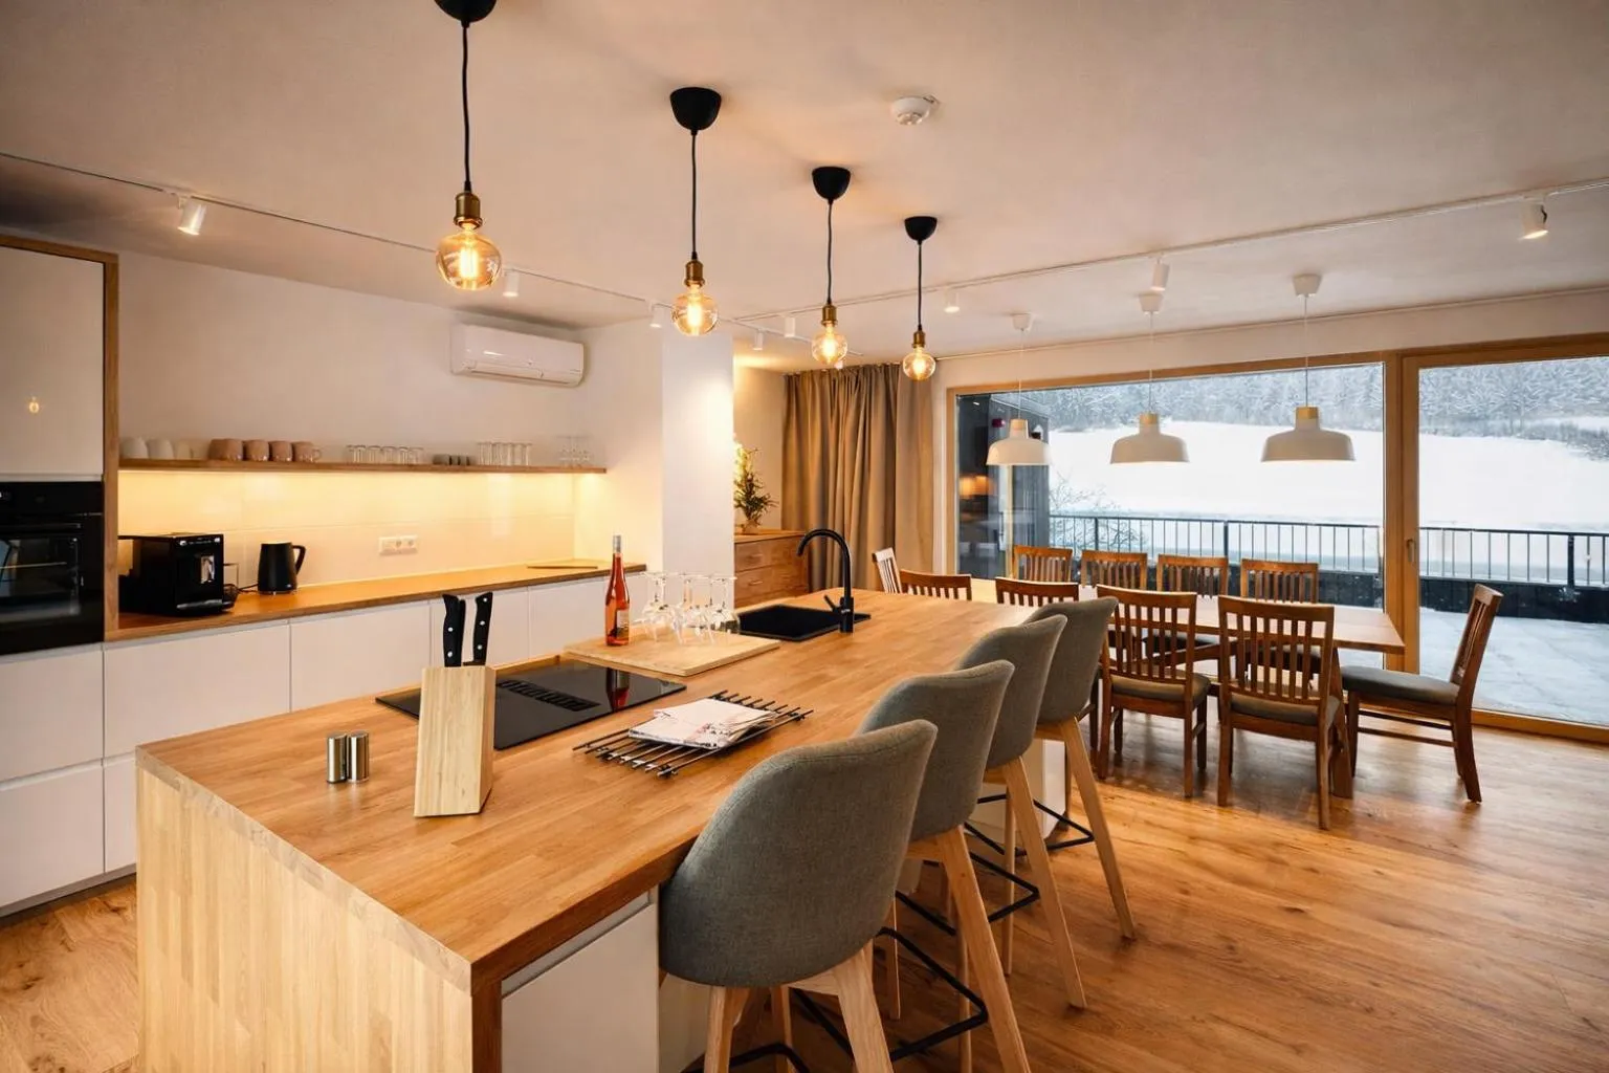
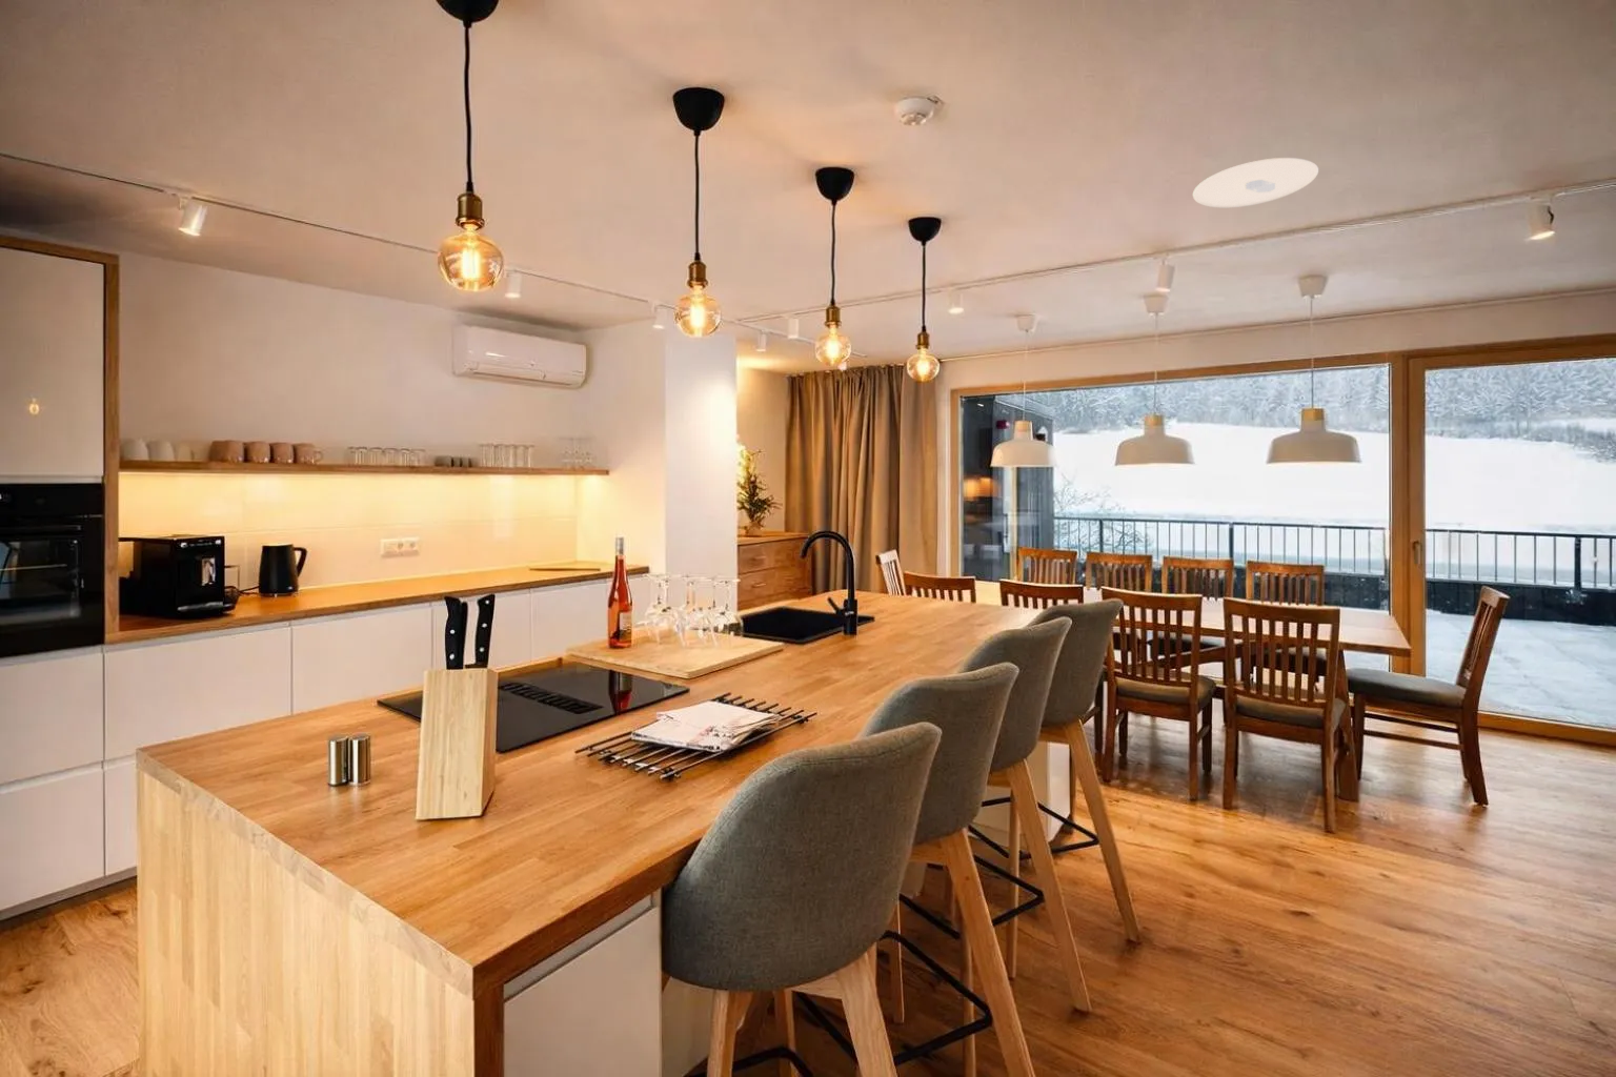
+ recessed light [1192,156,1319,208]
